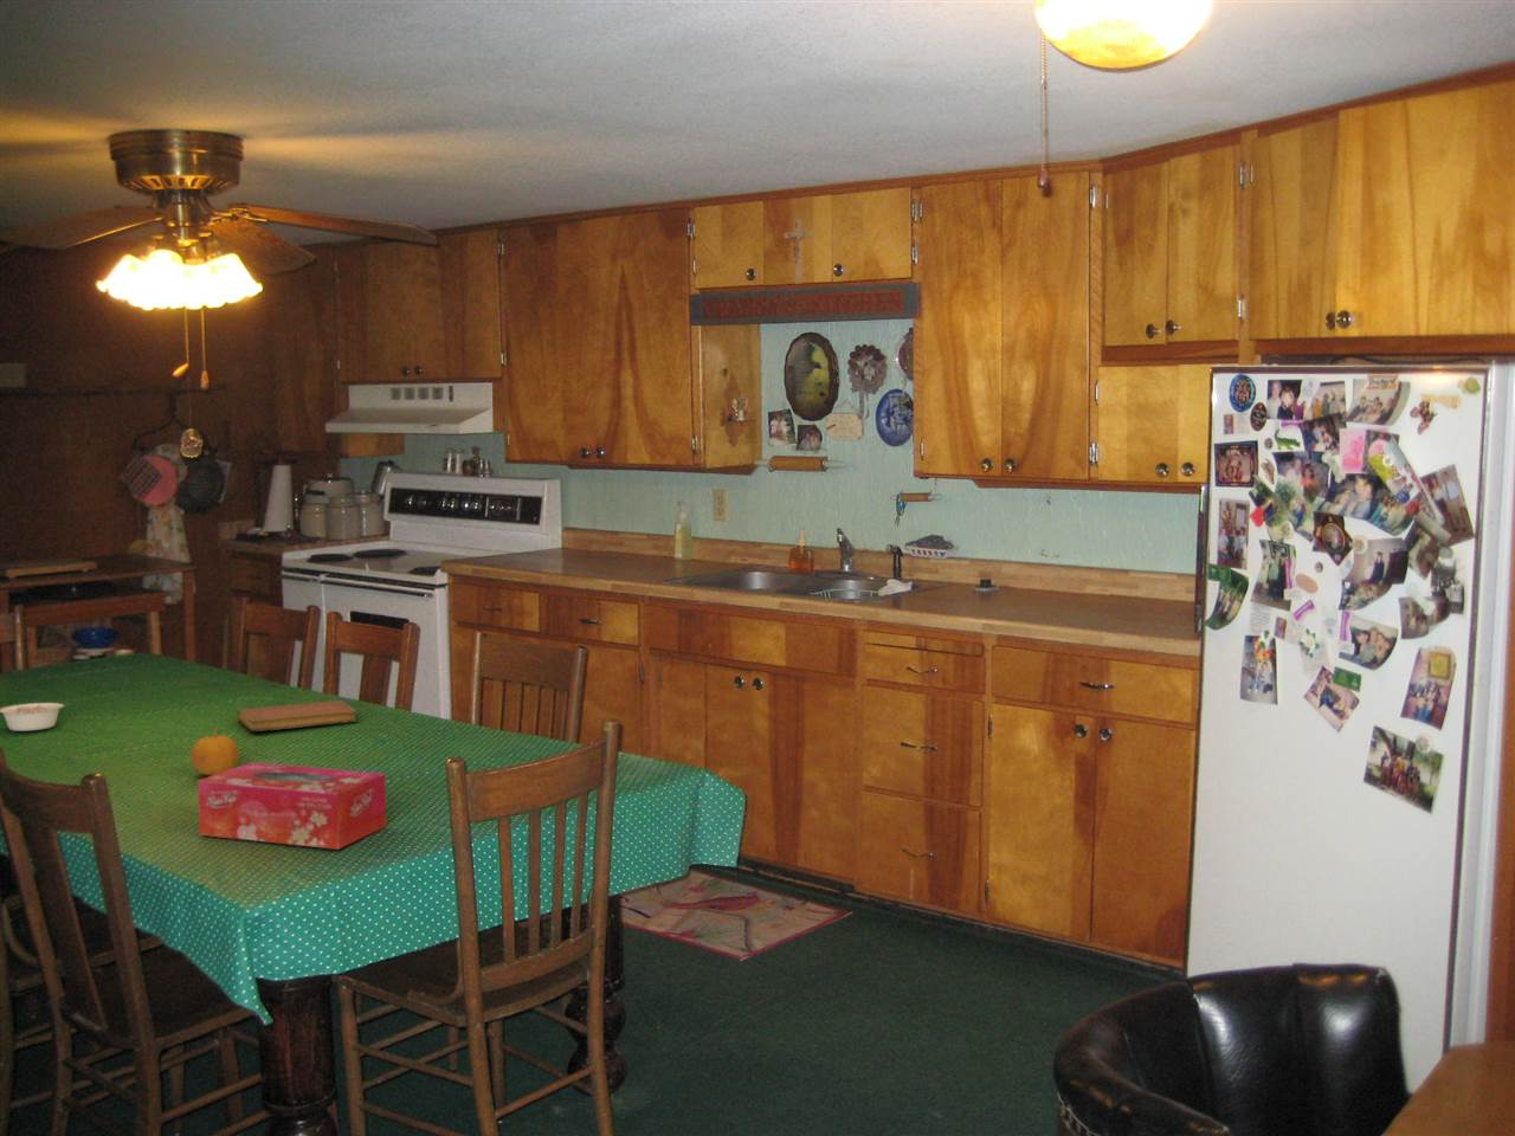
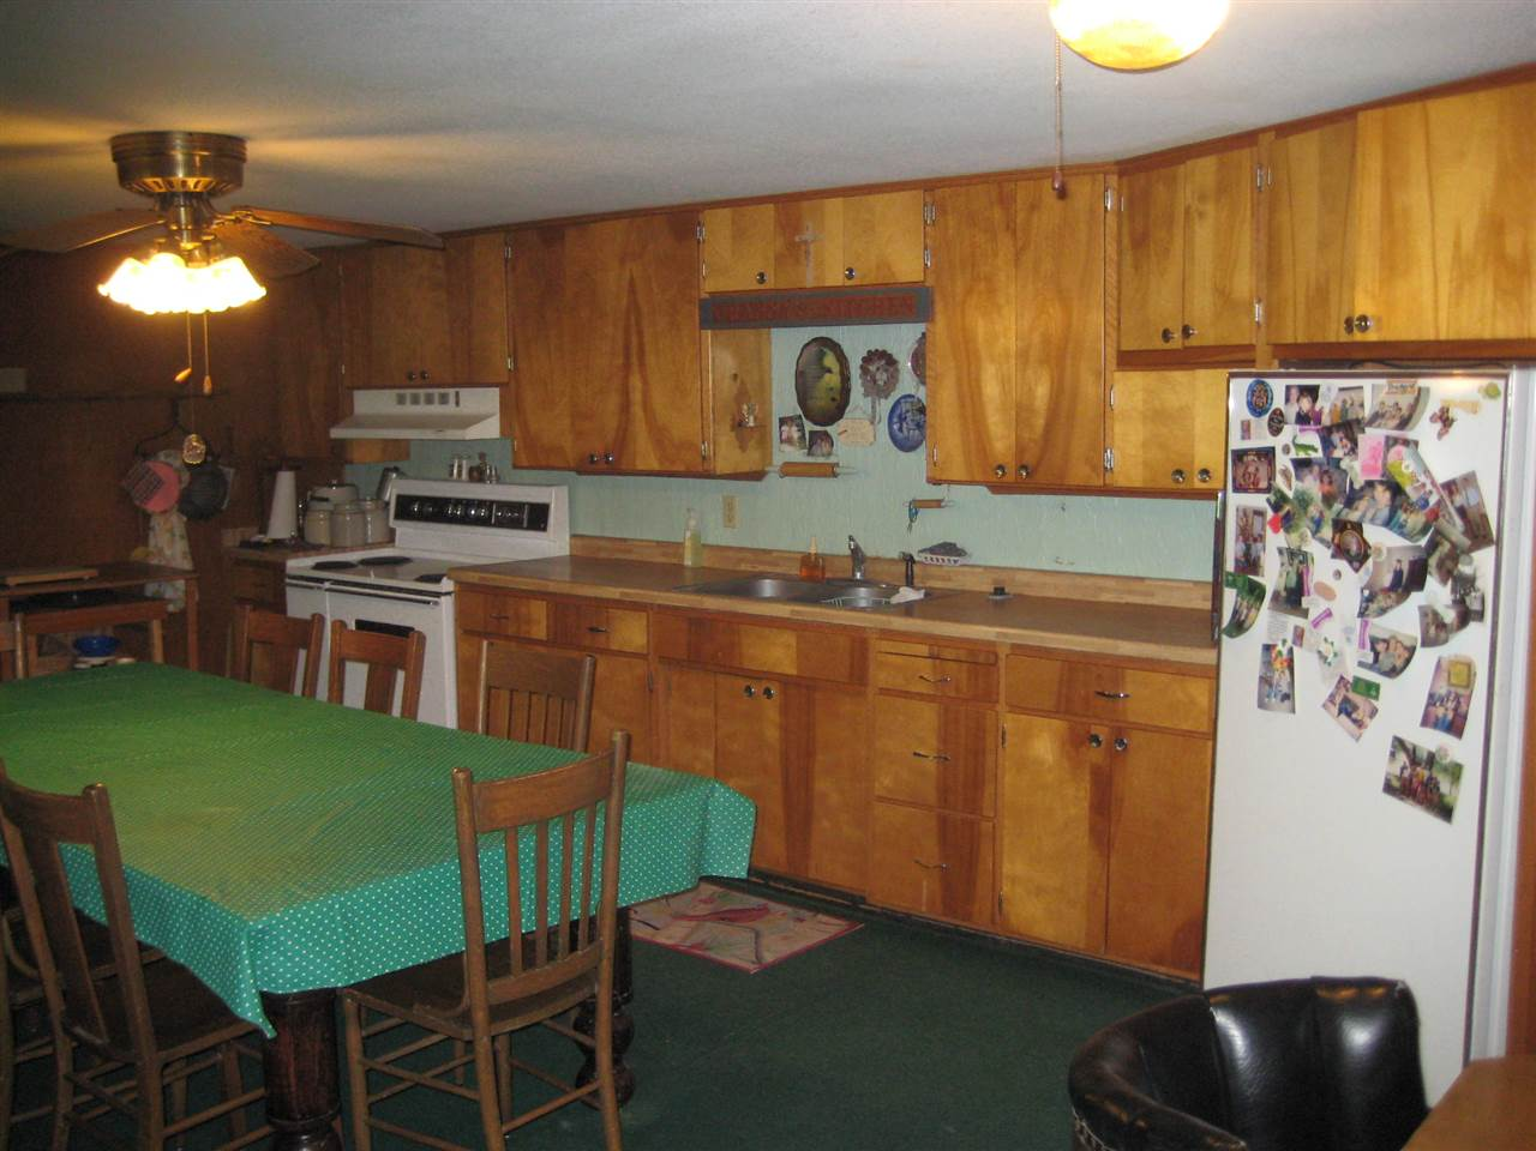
- tissue box [197,761,388,851]
- fruit [190,726,240,777]
- legume [0,702,70,733]
- notebook [236,699,359,733]
